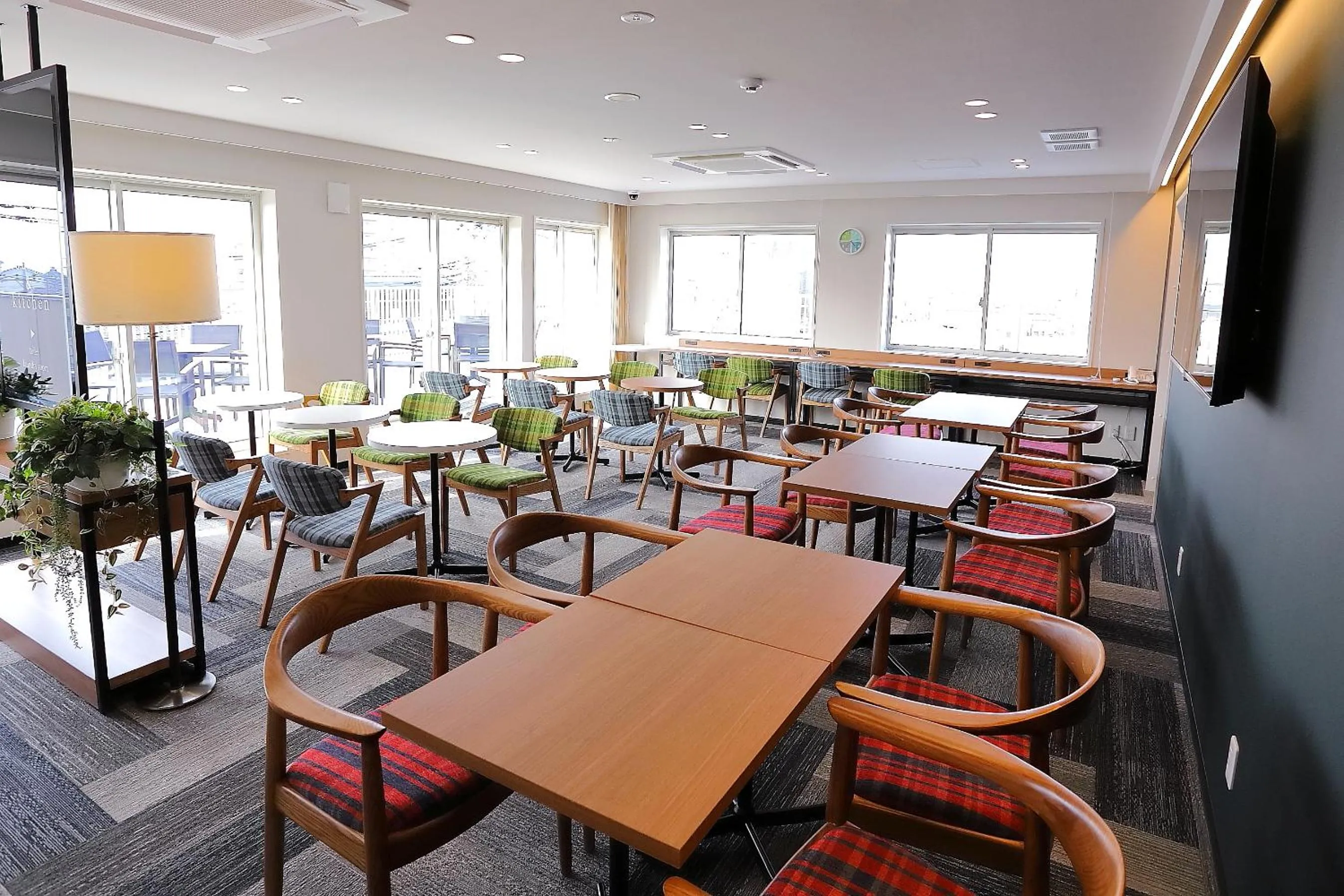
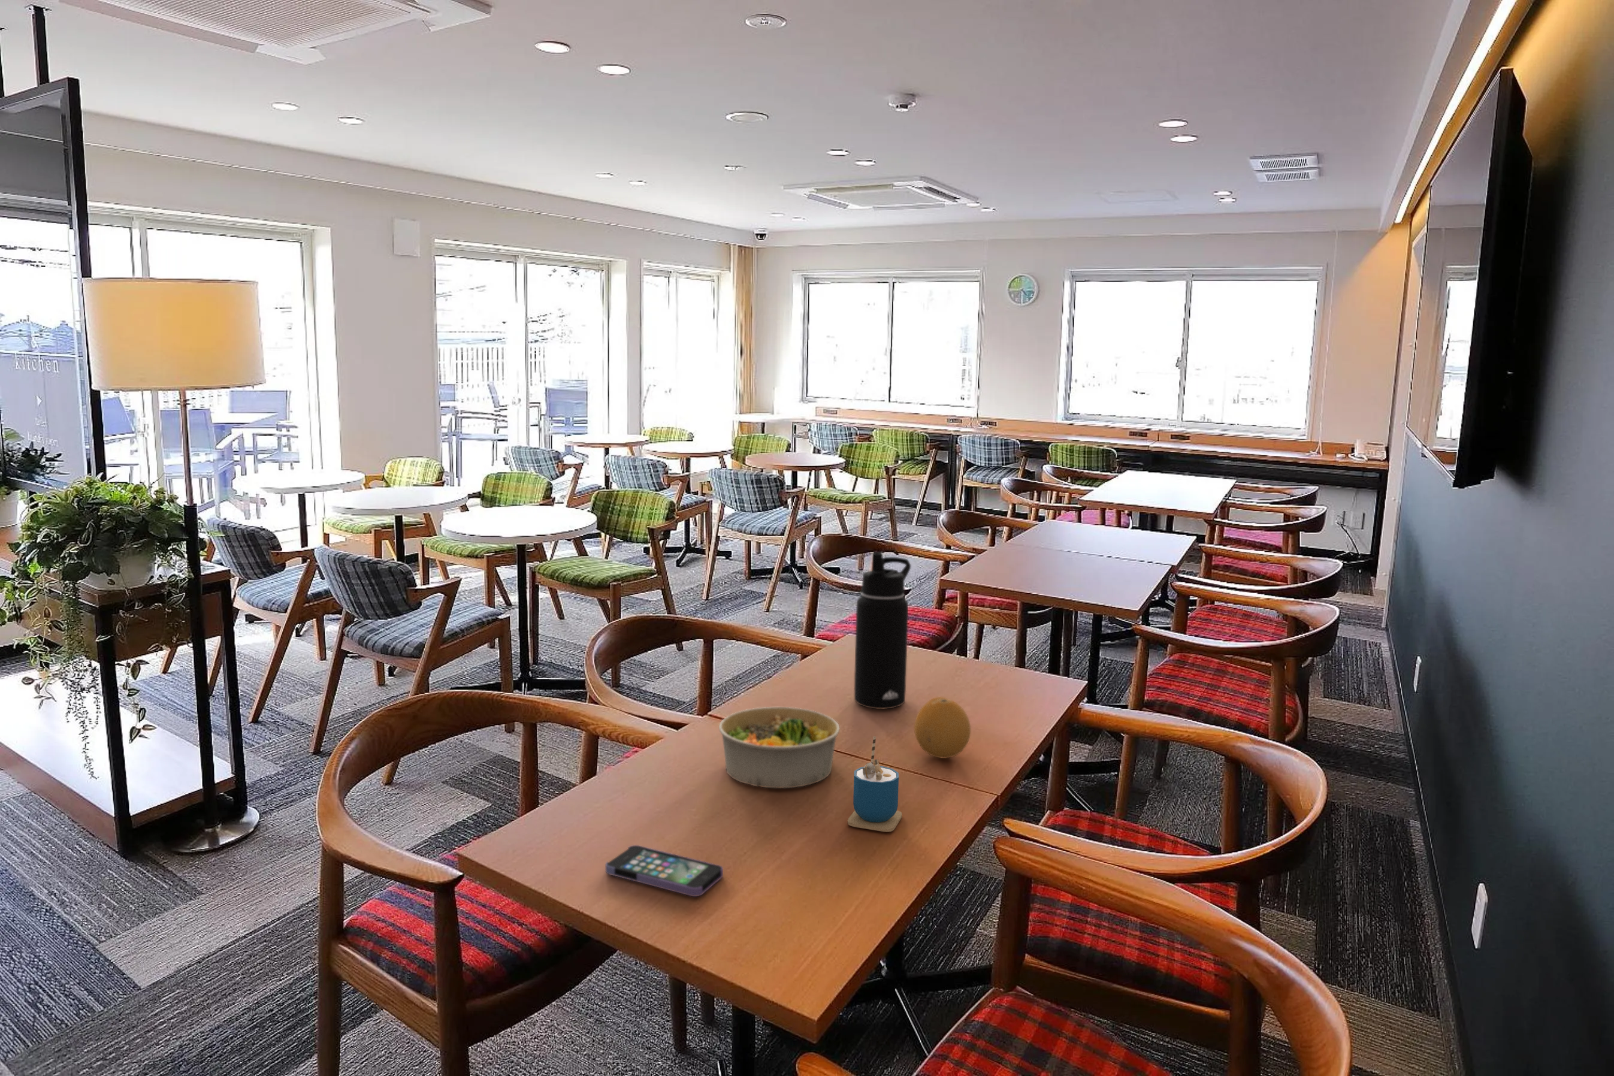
+ smartphone [605,844,724,897]
+ fruit [914,697,972,759]
+ cup [847,736,903,832]
+ bowl [718,706,841,789]
+ water bottle [854,551,911,710]
